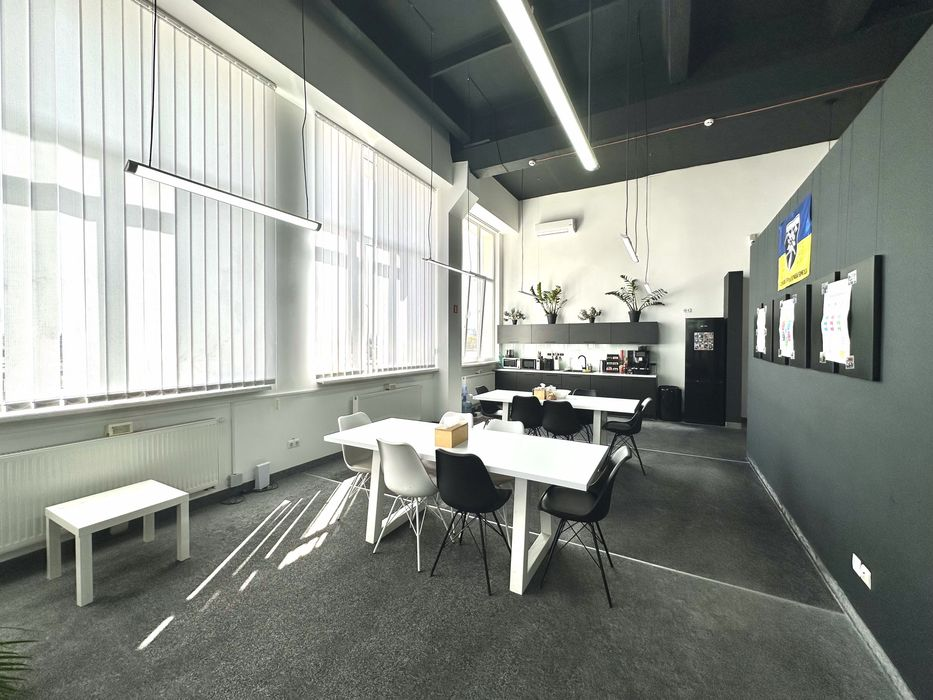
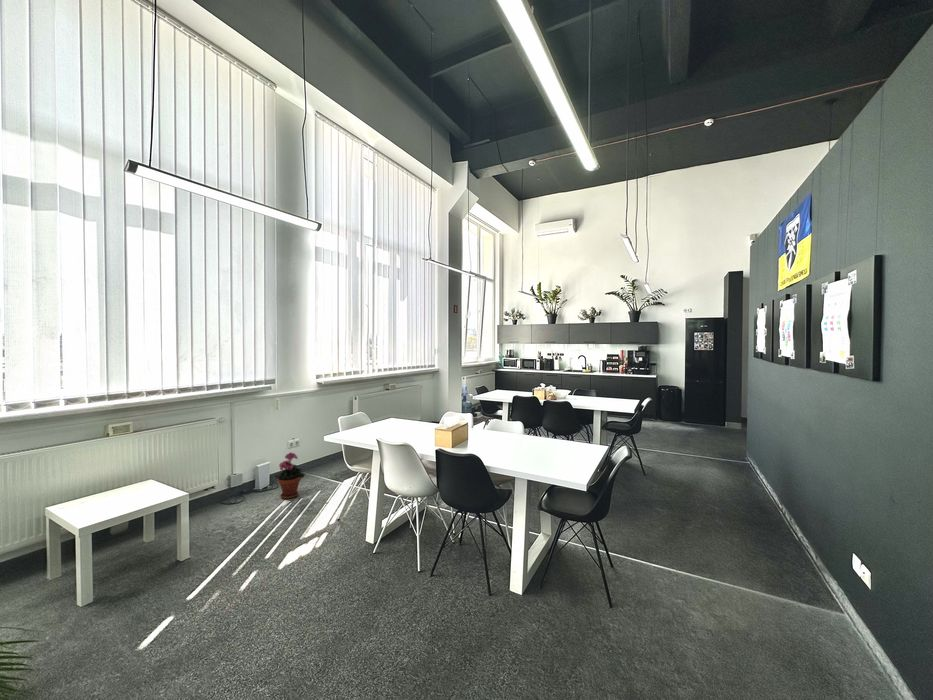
+ potted plant [274,451,306,500]
